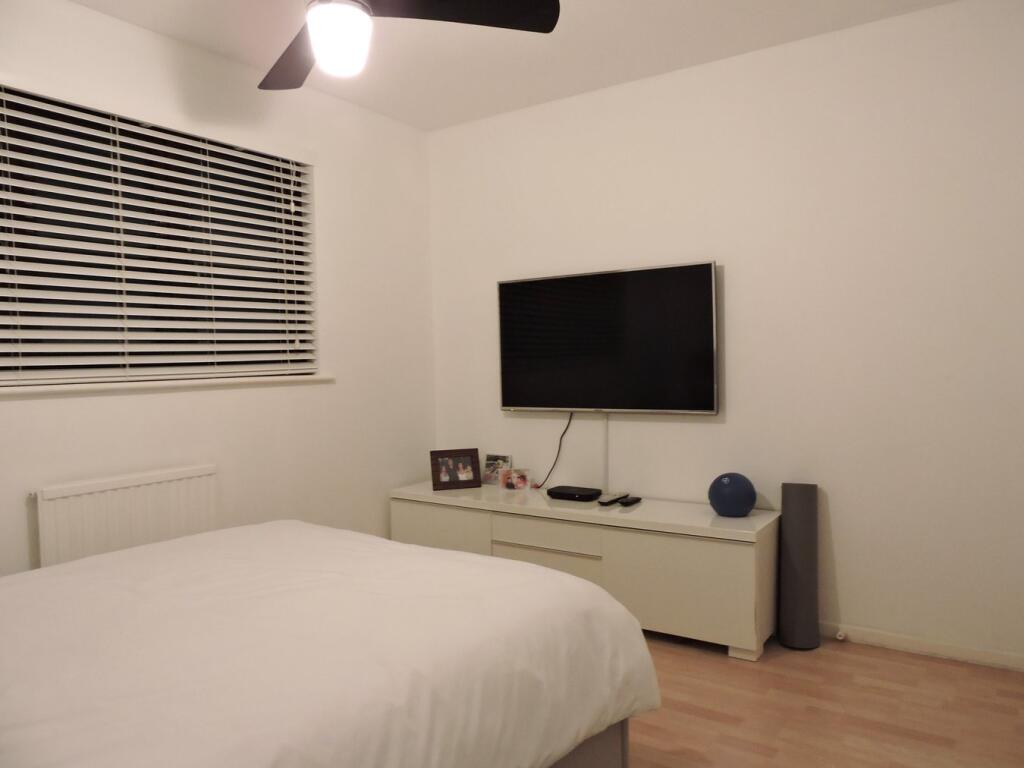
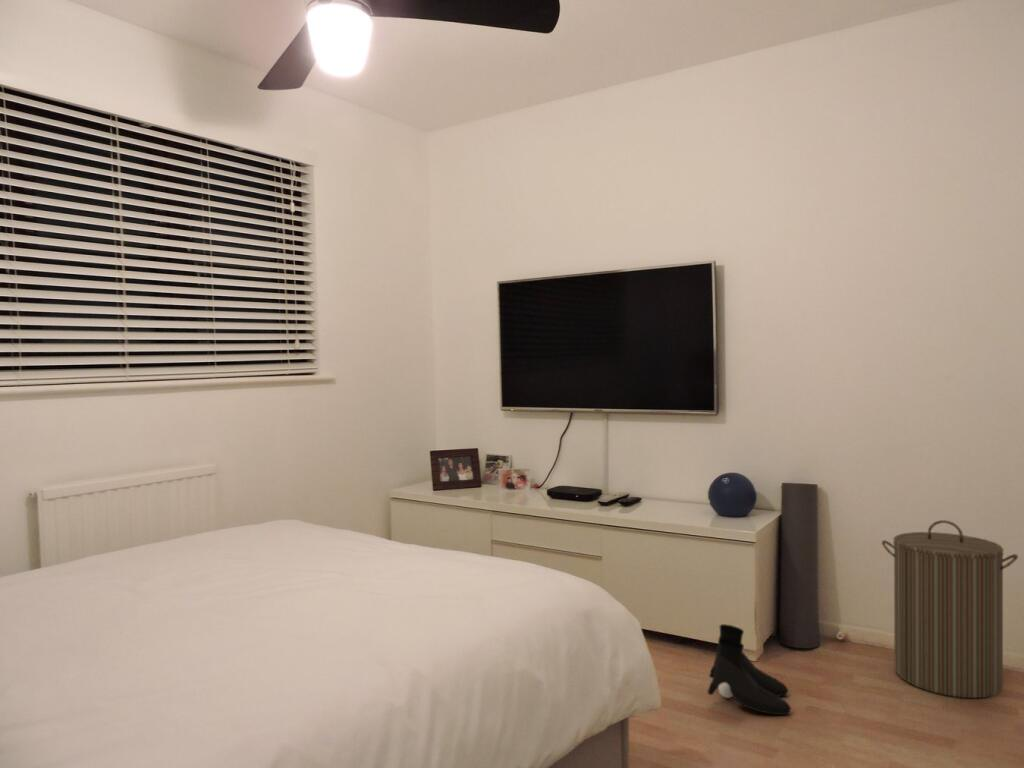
+ boots [707,623,792,716]
+ laundry hamper [881,519,1019,699]
